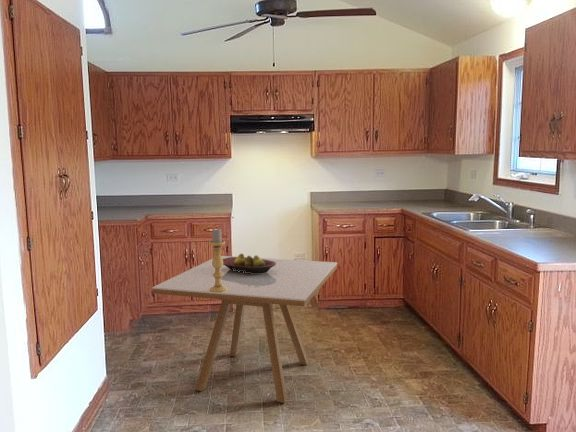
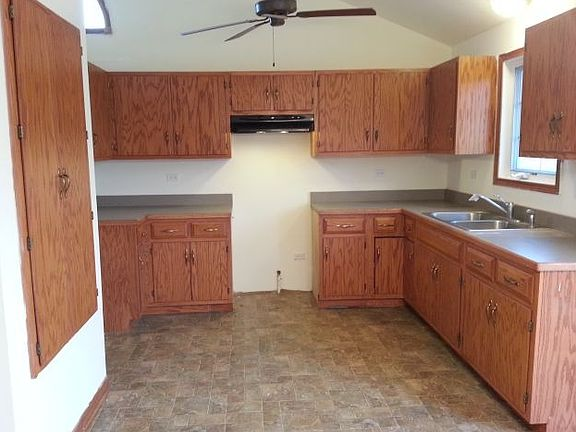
- candle holder [208,228,227,292]
- dining table [152,255,338,404]
- fruit bowl [222,252,276,274]
